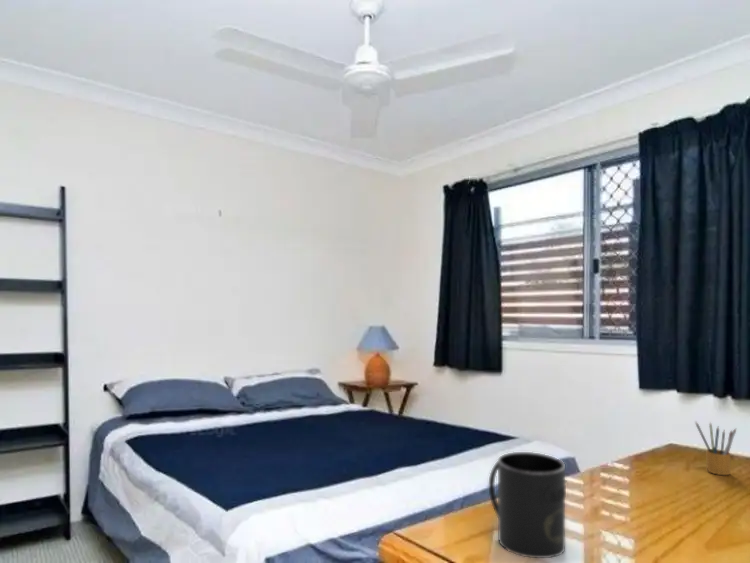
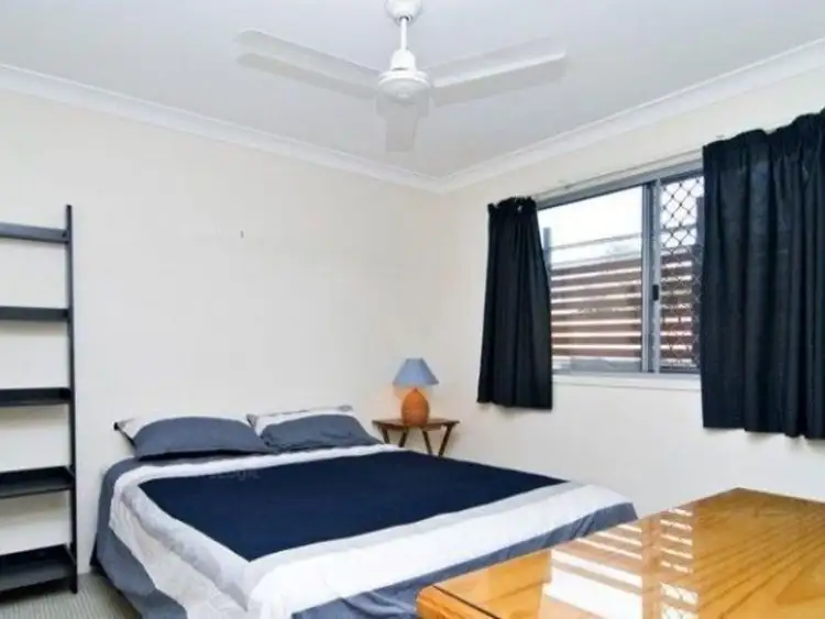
- pencil box [694,420,737,476]
- mug [488,451,567,559]
